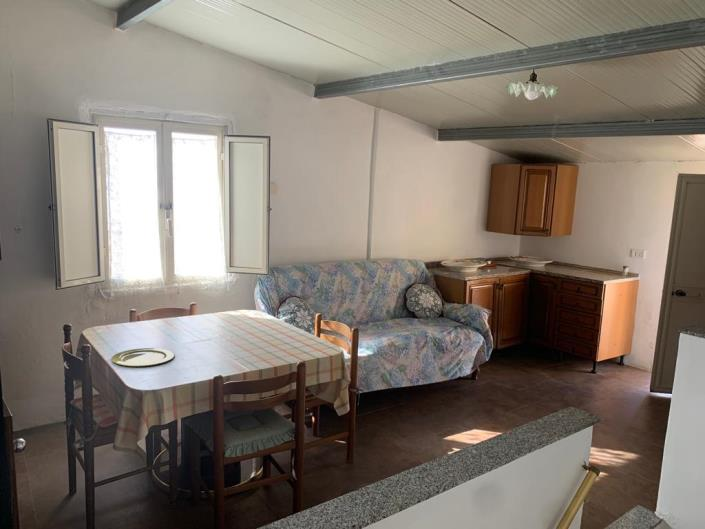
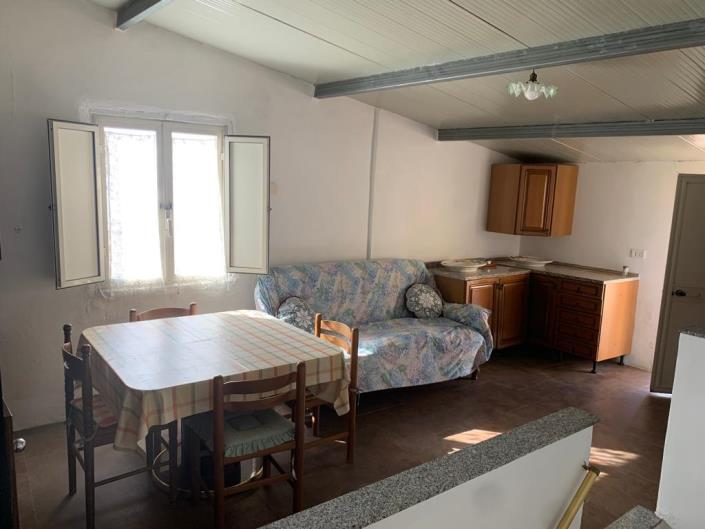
- plate [110,347,175,367]
